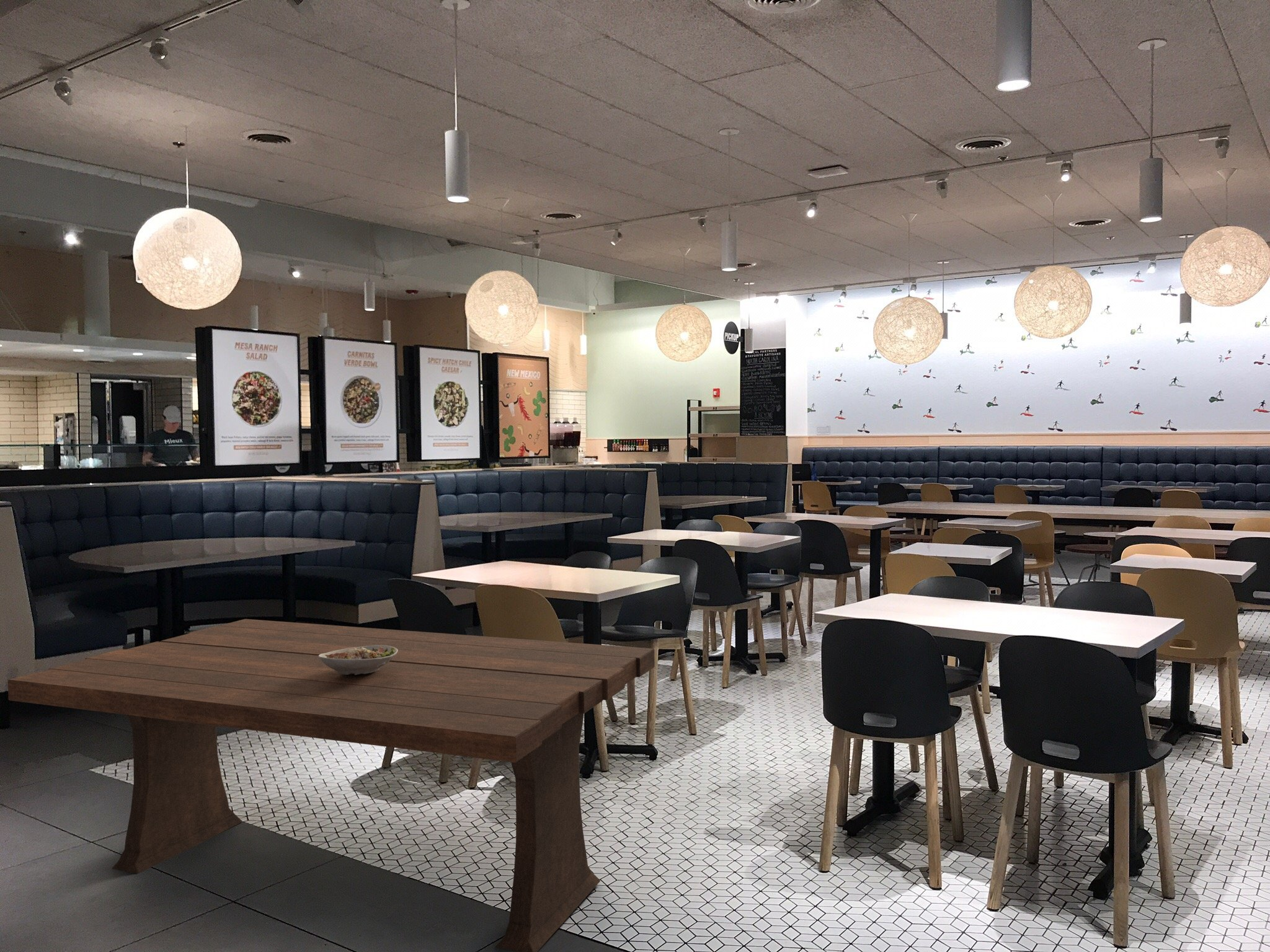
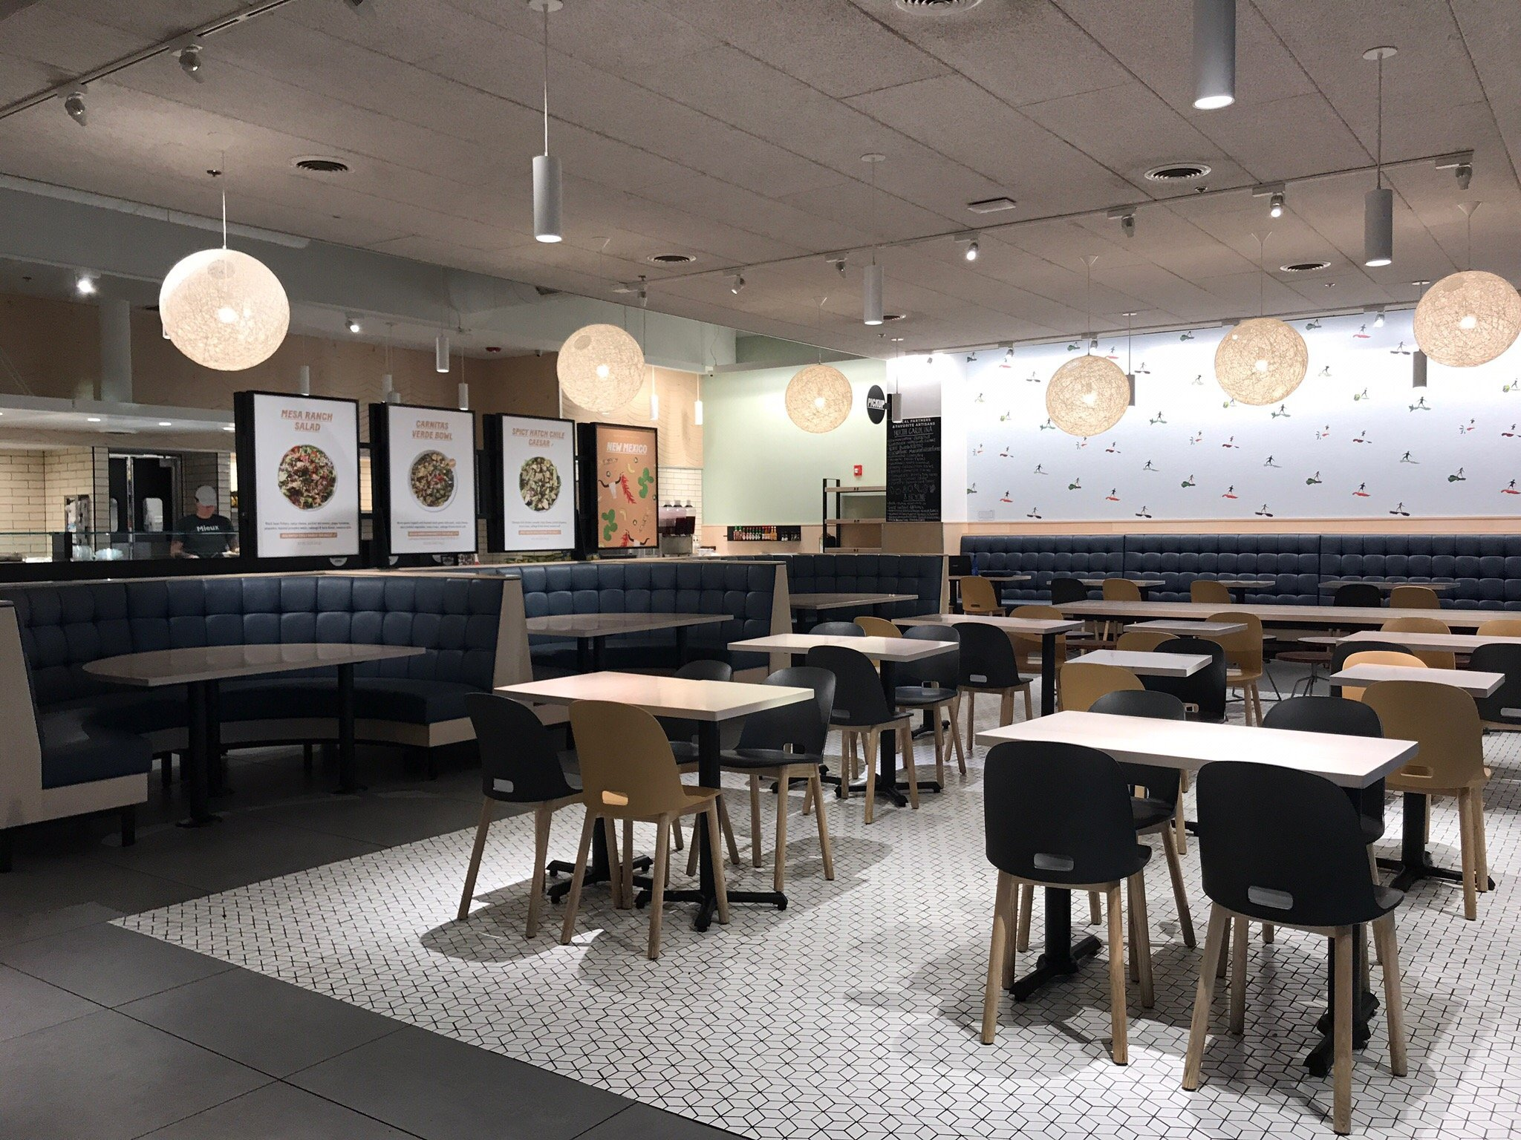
- salad [319,645,398,675]
- dining table [7,619,655,952]
